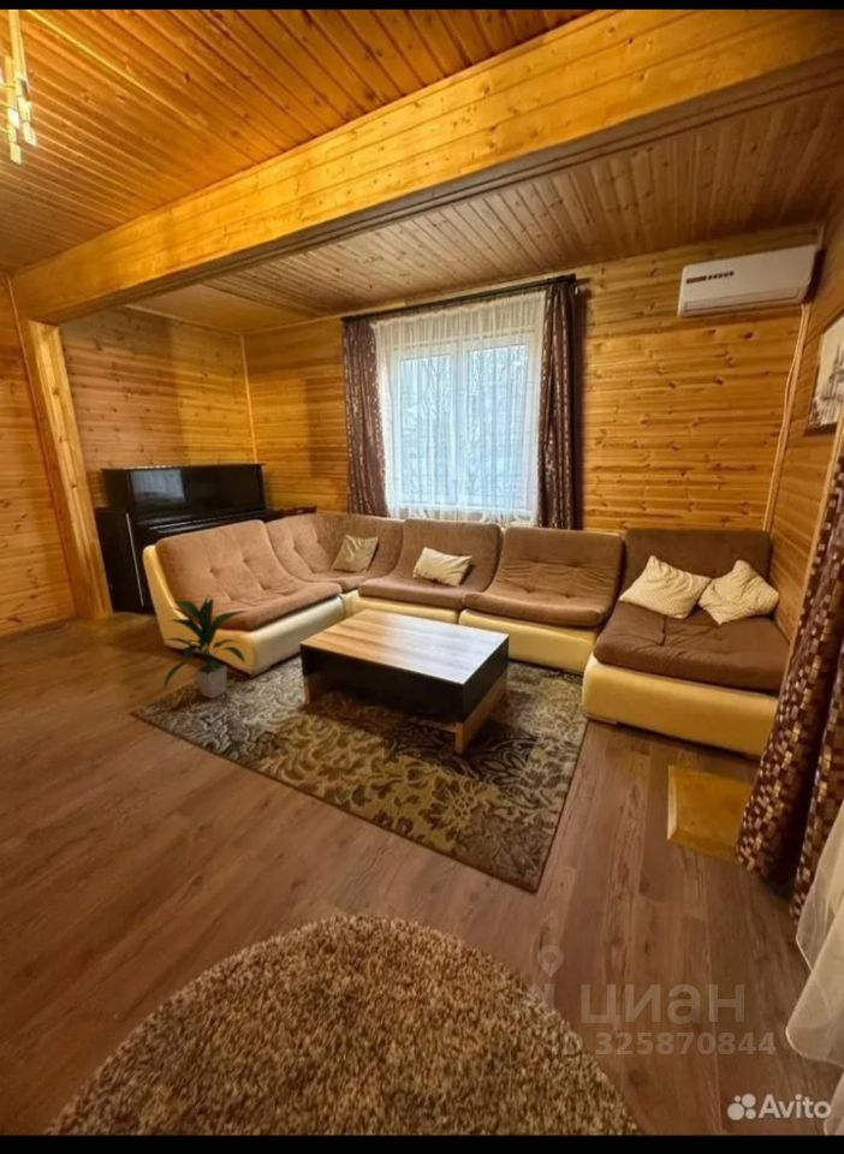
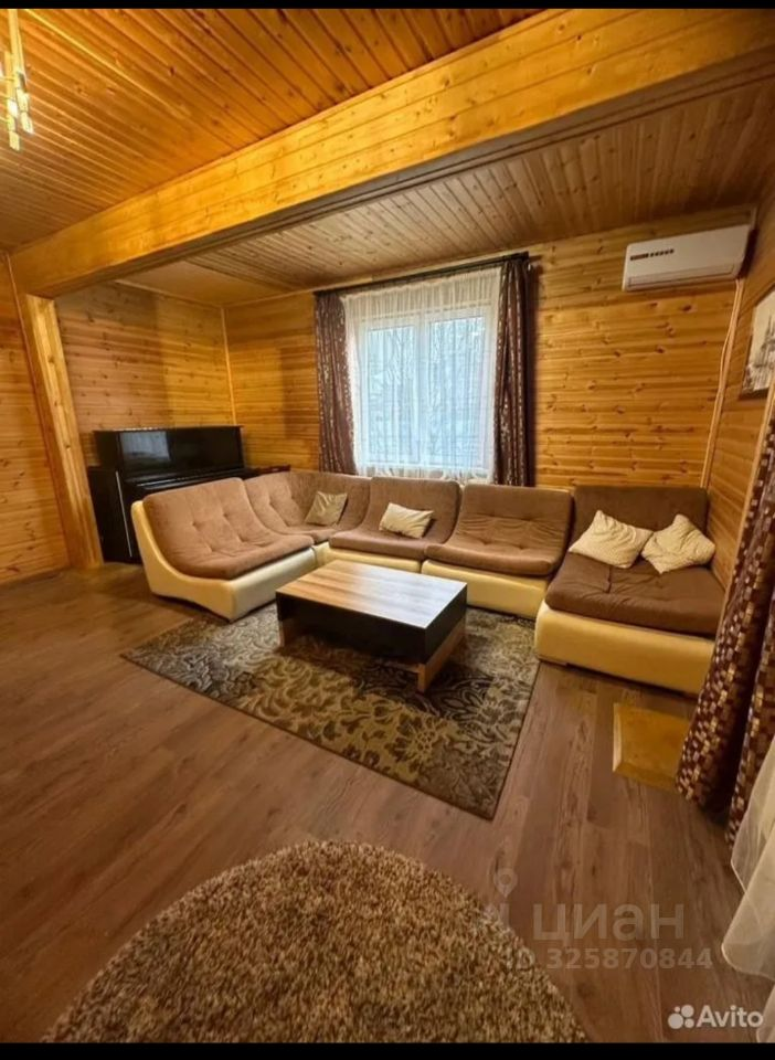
- indoor plant [161,593,250,700]
